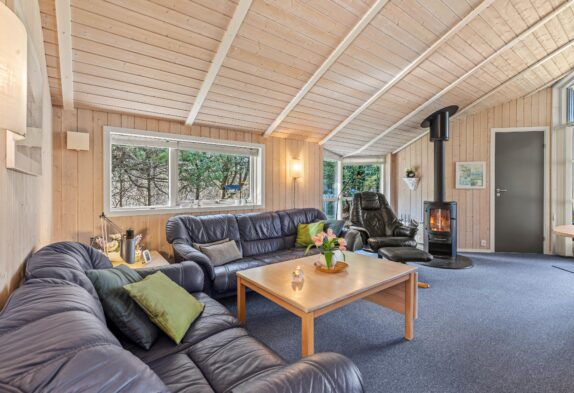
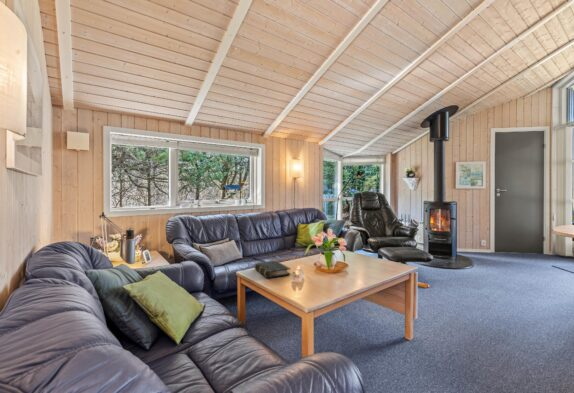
+ book [253,260,291,279]
